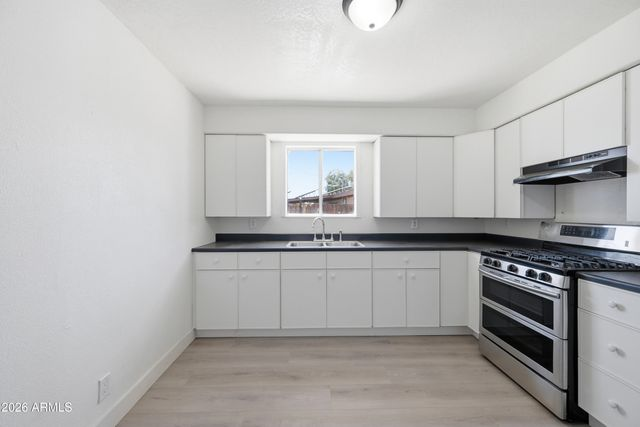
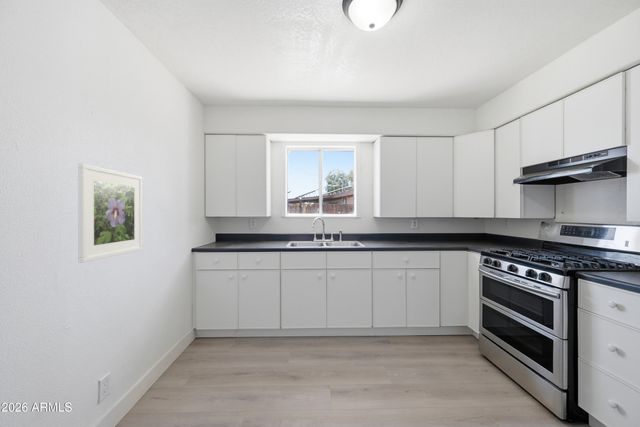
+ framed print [77,162,143,264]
